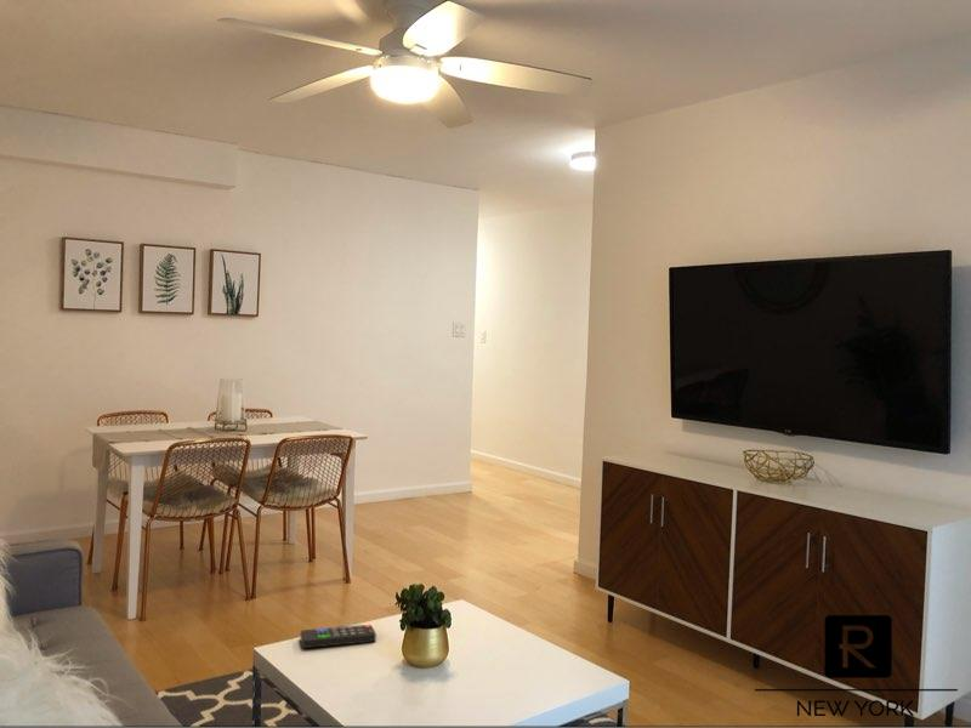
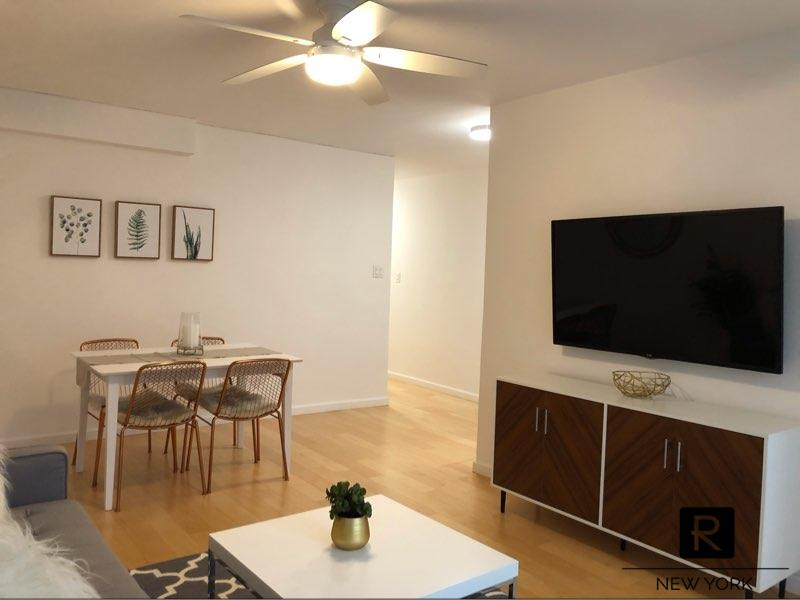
- remote control [300,624,377,649]
